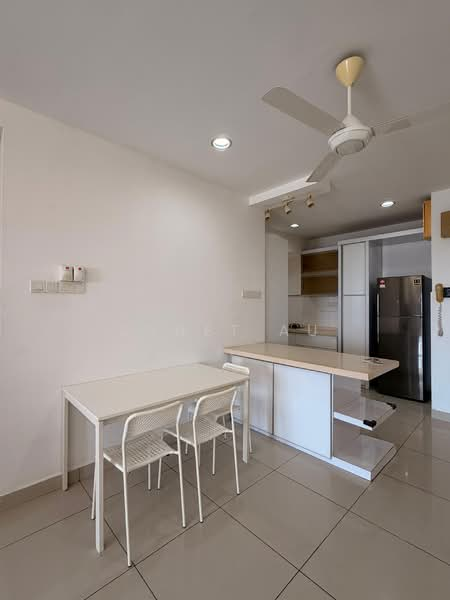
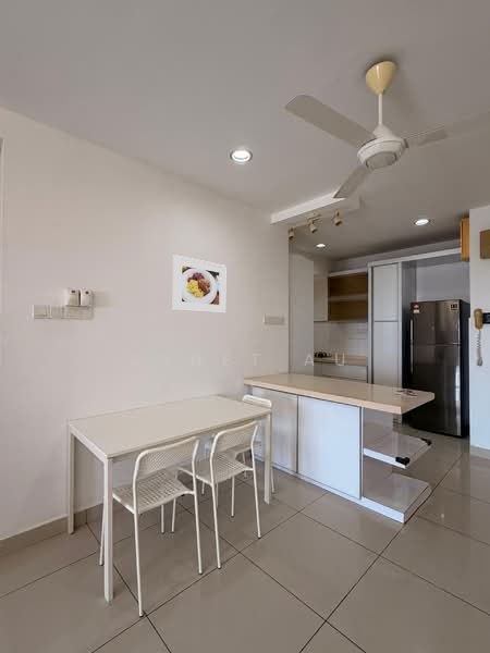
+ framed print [172,254,226,315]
